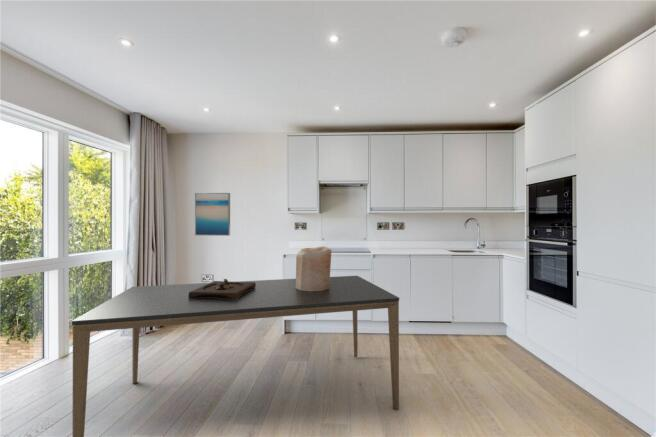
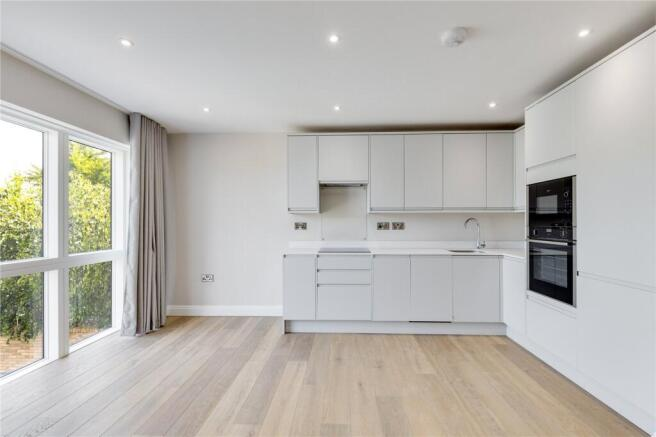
- wall art [194,192,231,237]
- dining table [71,275,400,437]
- vase [295,245,332,291]
- wooden tray [188,278,256,300]
